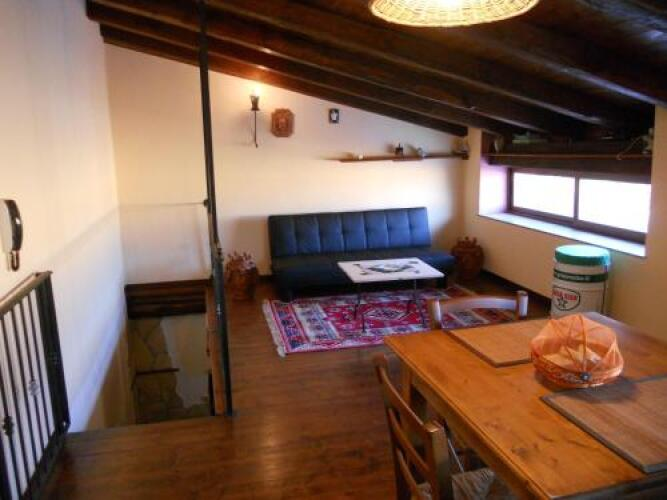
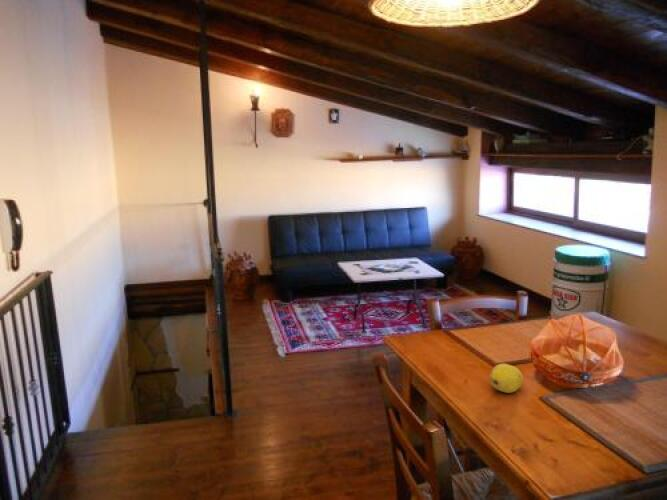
+ fruit [488,363,524,394]
